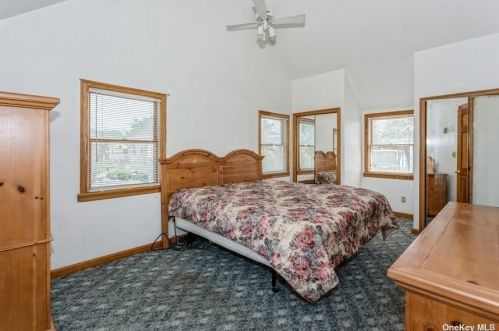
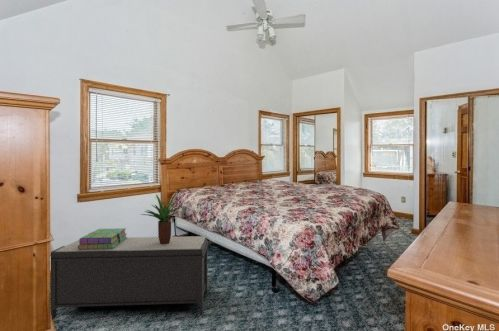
+ potted plant [139,193,183,244]
+ bench [50,235,209,321]
+ stack of books [78,227,128,250]
